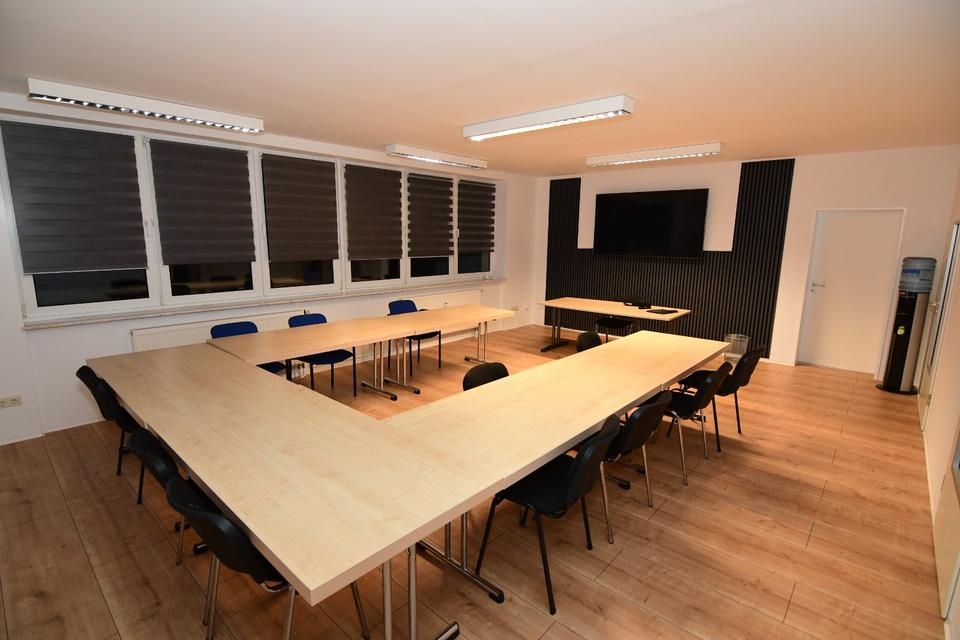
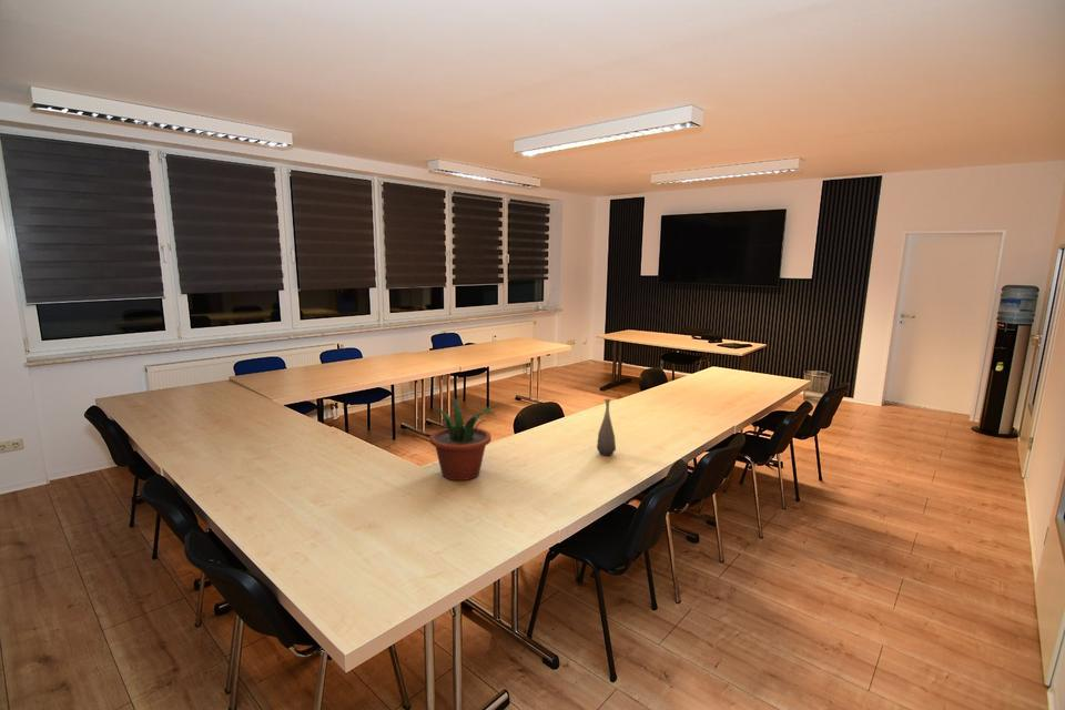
+ potted plant [428,397,497,481]
+ bottle [596,398,617,457]
